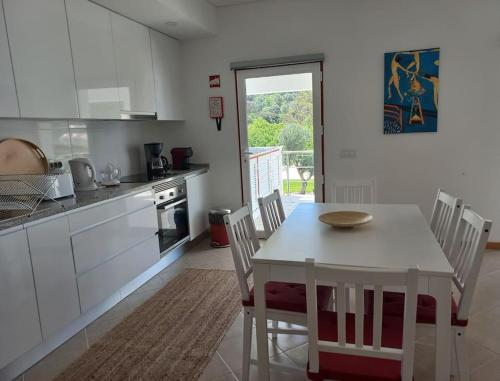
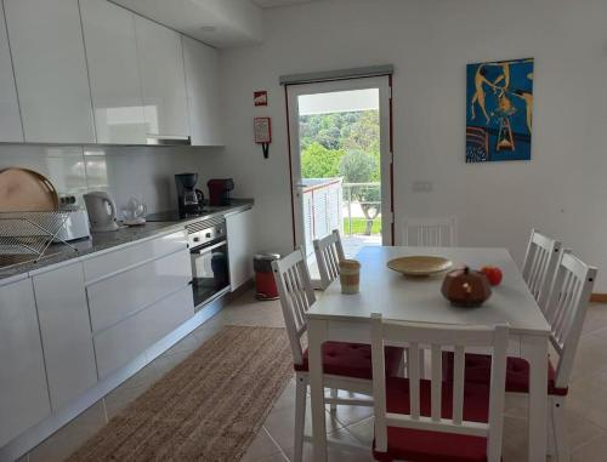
+ coffee cup [336,258,362,295]
+ fruit [478,264,504,286]
+ teapot [439,262,493,308]
